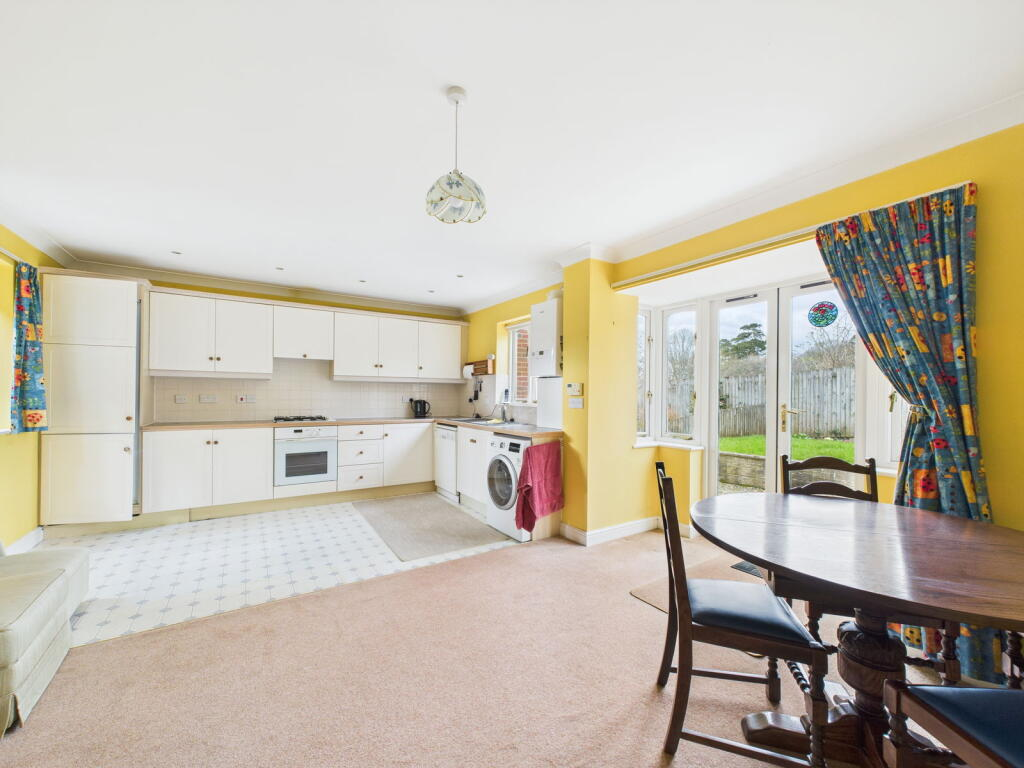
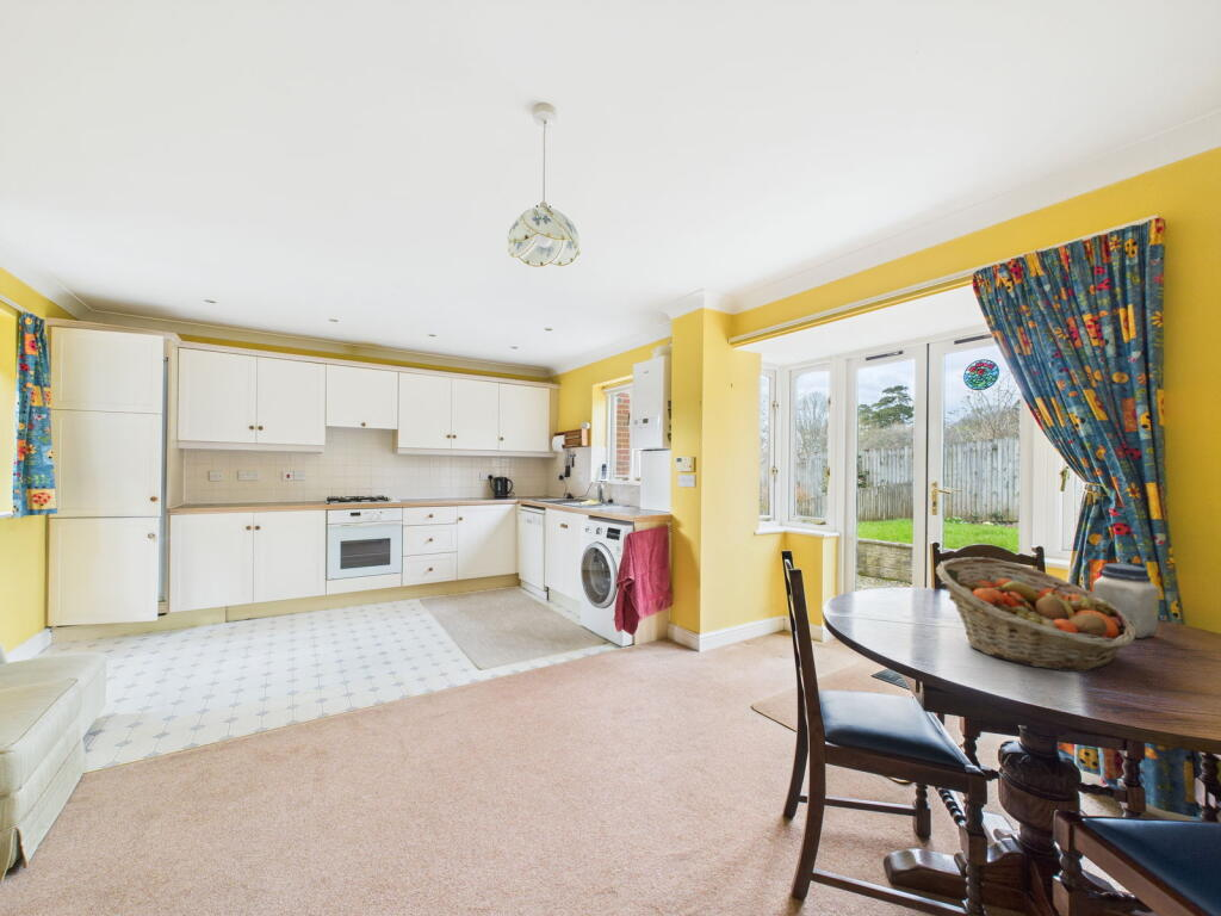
+ fruit basket [935,556,1138,673]
+ jar [1092,563,1160,639]
